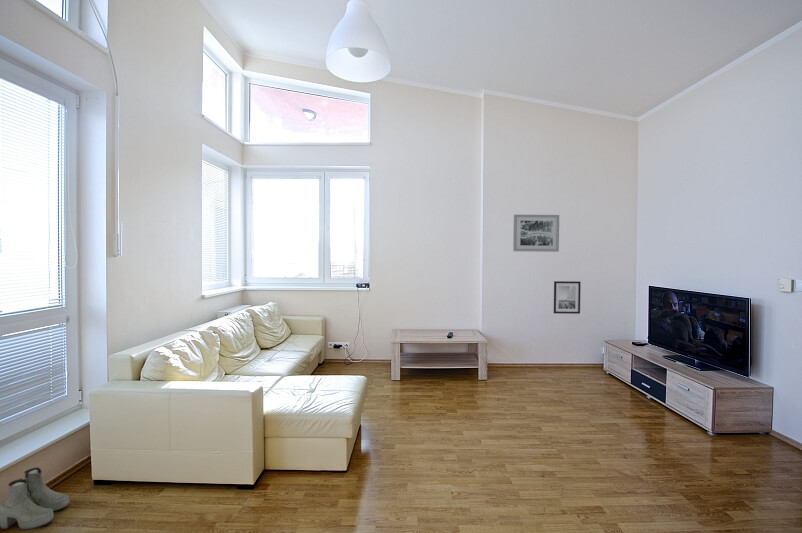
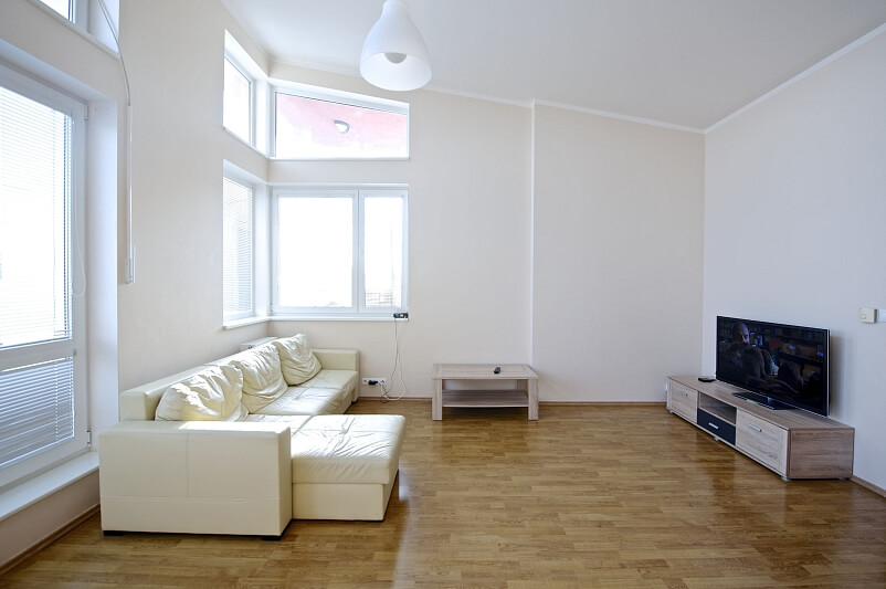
- wall art [553,280,582,315]
- boots [0,466,70,531]
- wall art [512,214,560,253]
